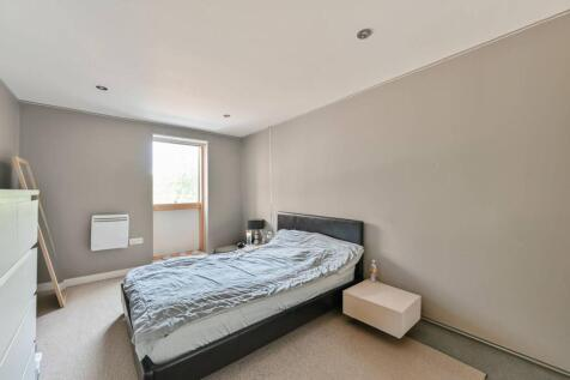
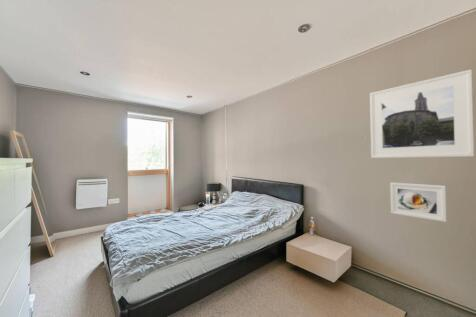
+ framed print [369,69,475,159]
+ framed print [389,181,447,223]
